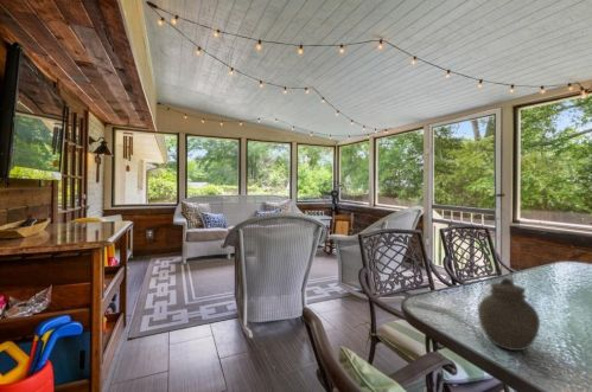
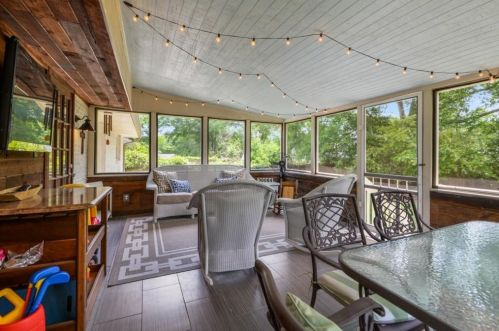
- jar [477,277,541,352]
